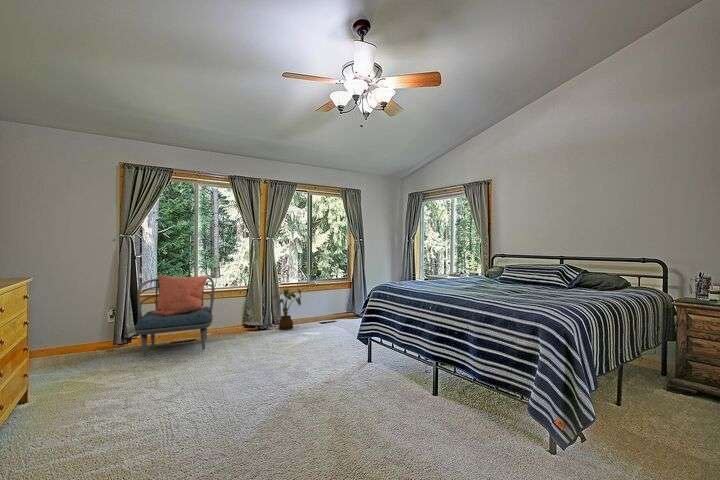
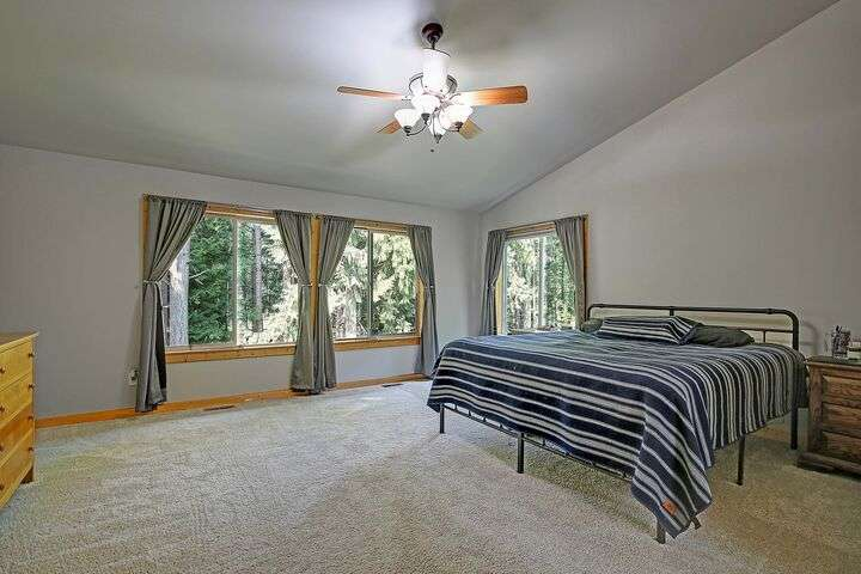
- house plant [271,288,302,331]
- armchair [133,274,216,358]
